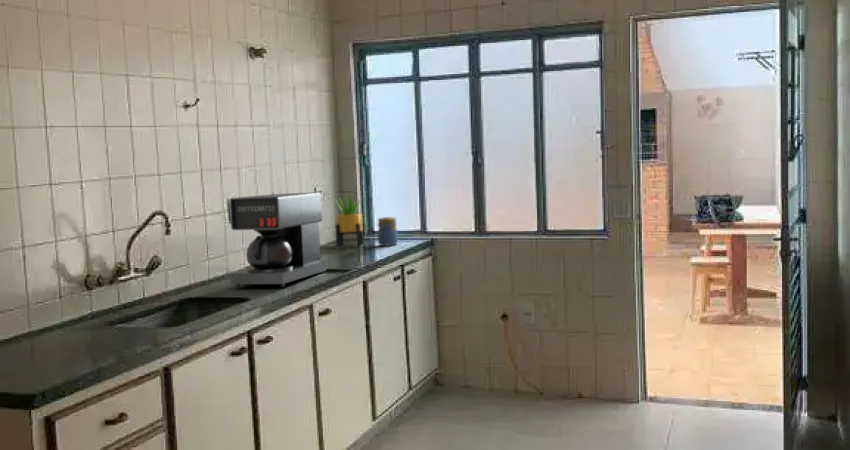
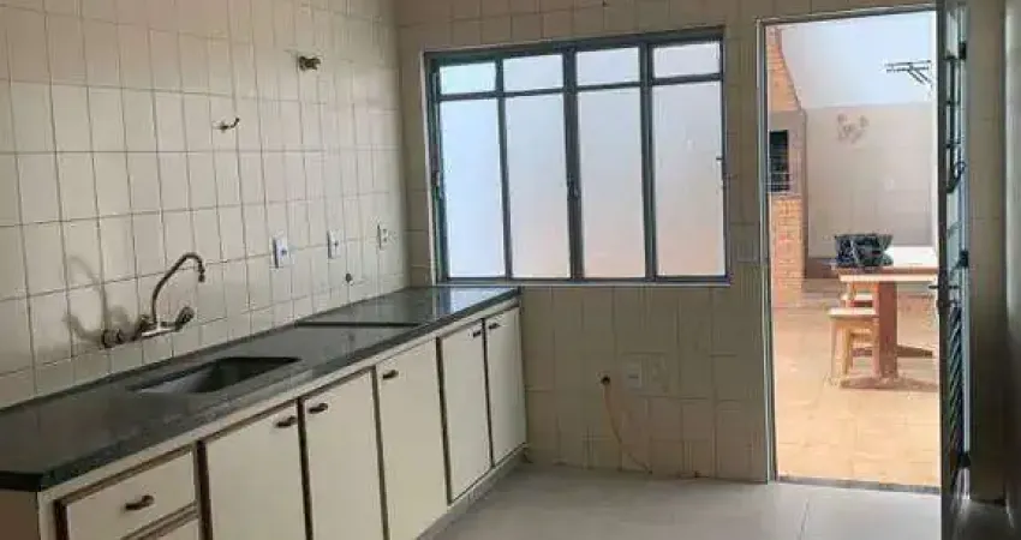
- potted plant [334,193,365,248]
- coffee maker [229,191,327,288]
- jar [377,216,399,247]
